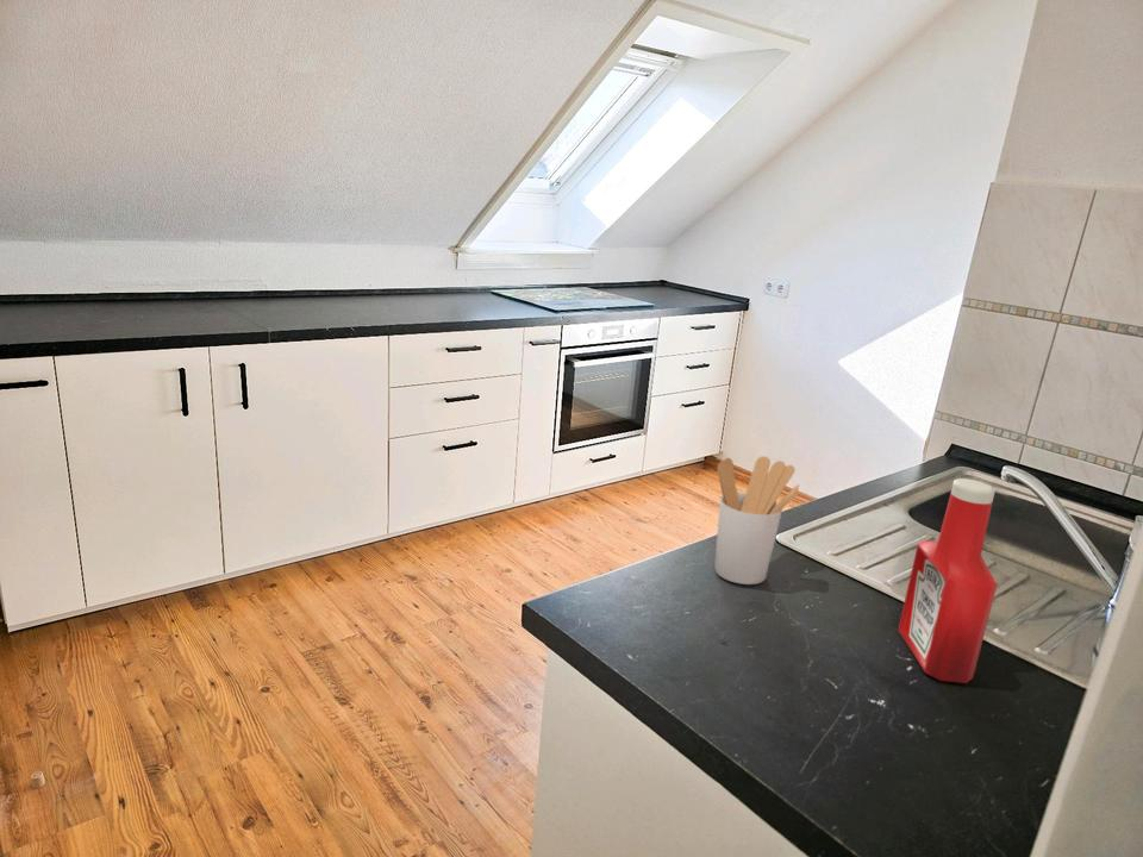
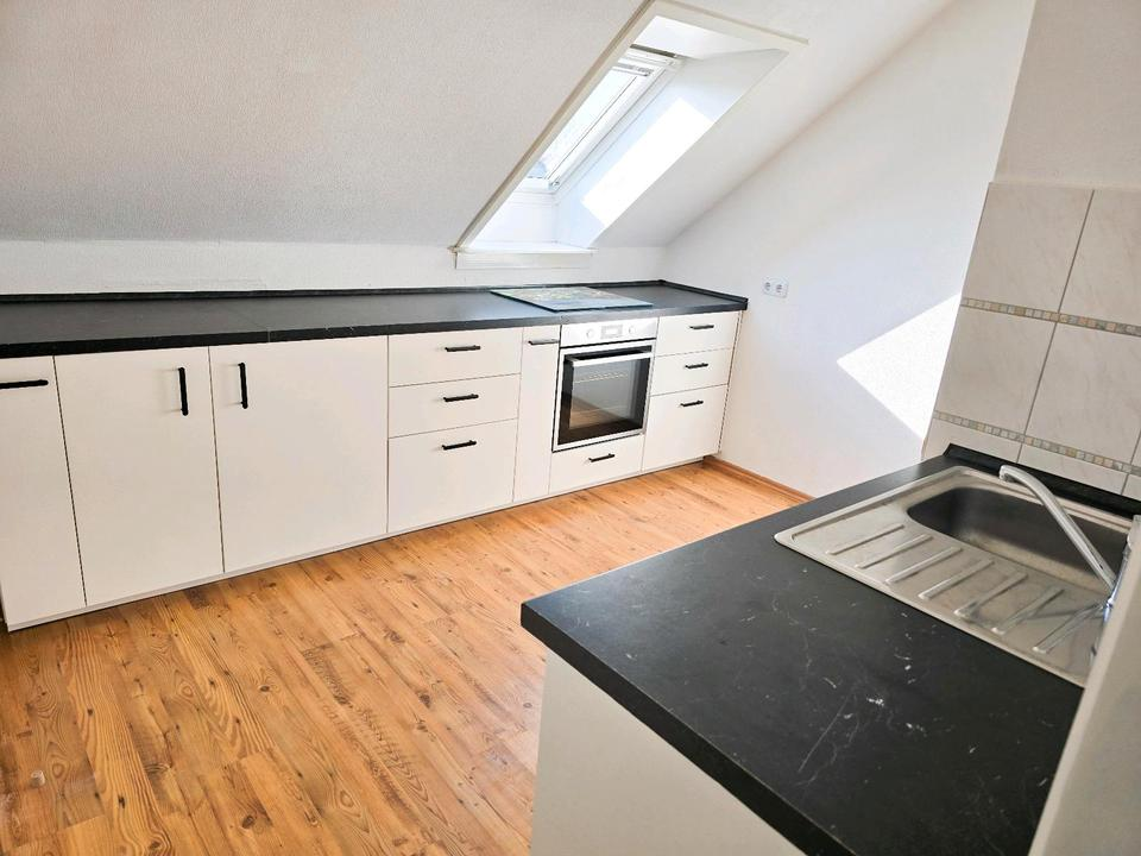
- utensil holder [713,455,800,586]
- soap bottle [897,477,999,684]
